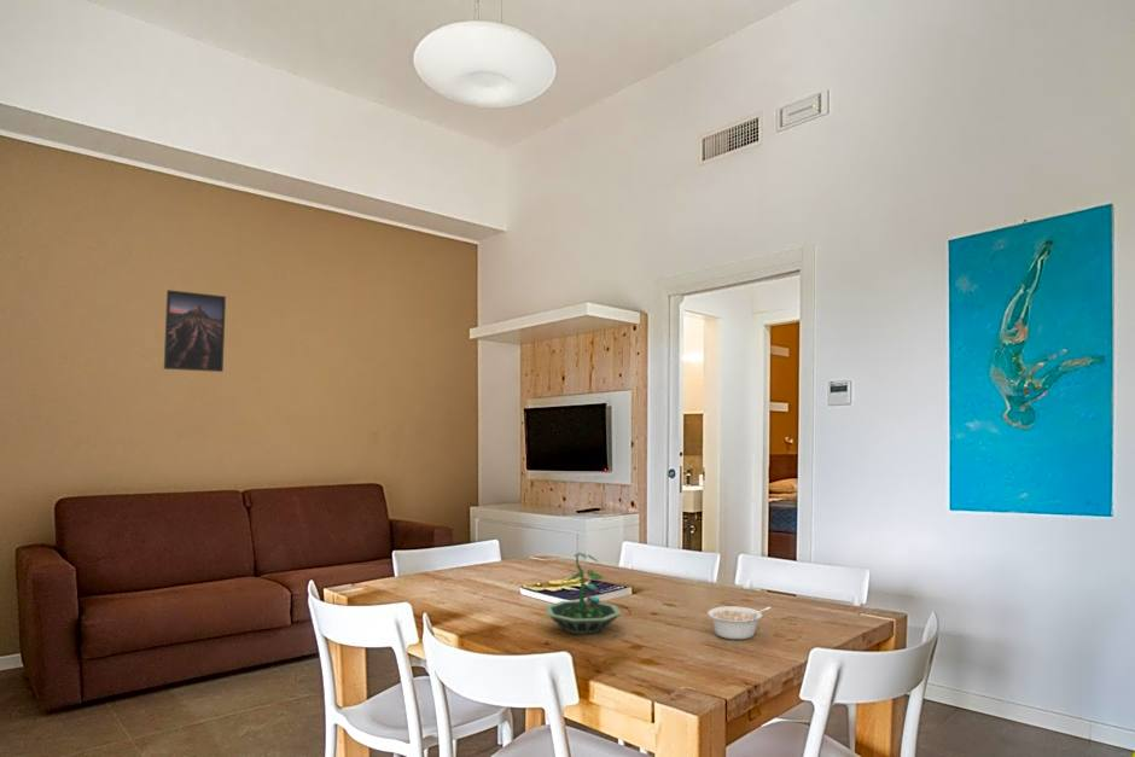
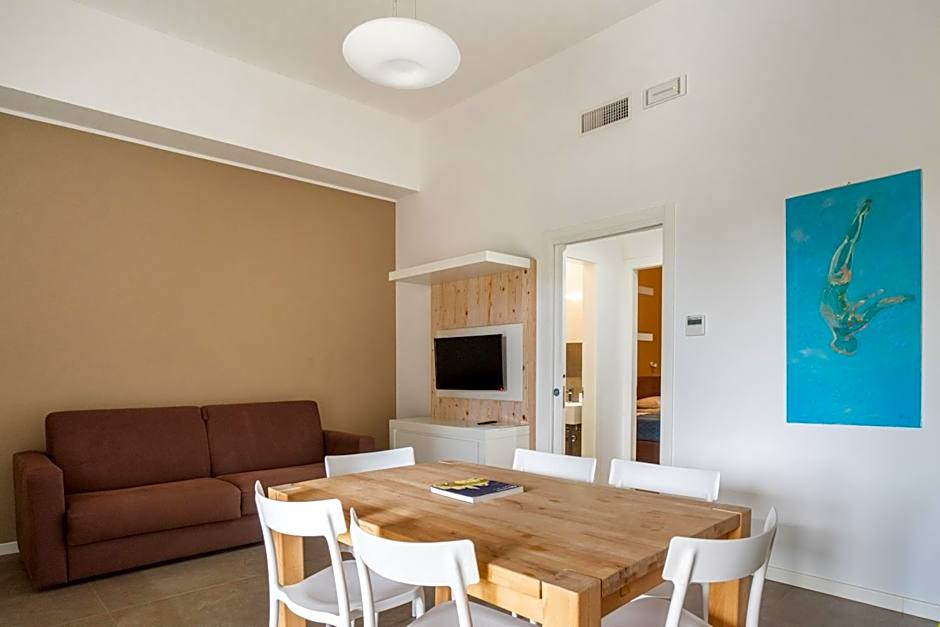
- terrarium [543,552,623,636]
- legume [706,605,772,641]
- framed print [163,289,227,373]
